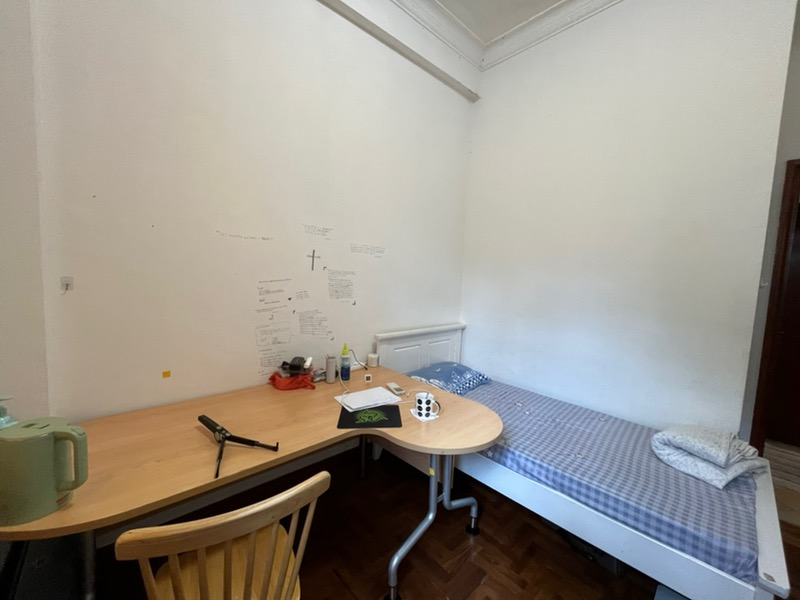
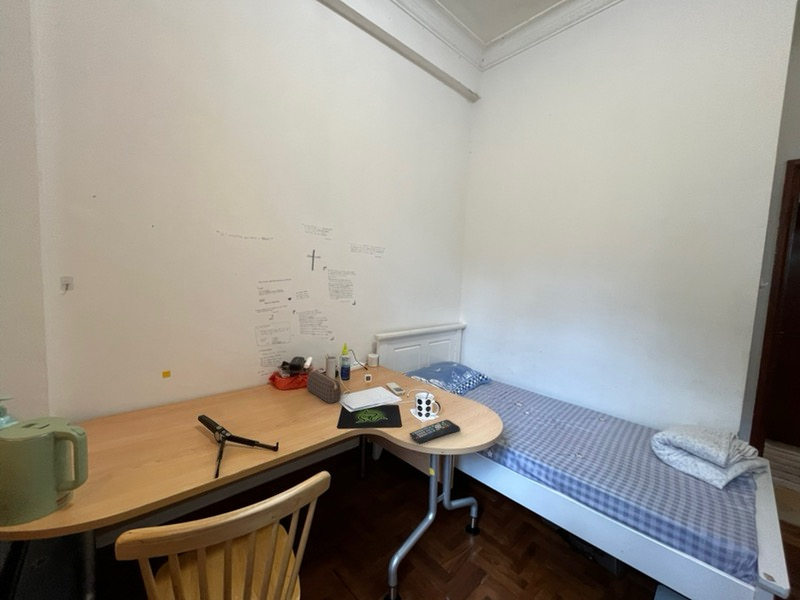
+ remote control [408,419,461,444]
+ speaker [306,370,342,404]
